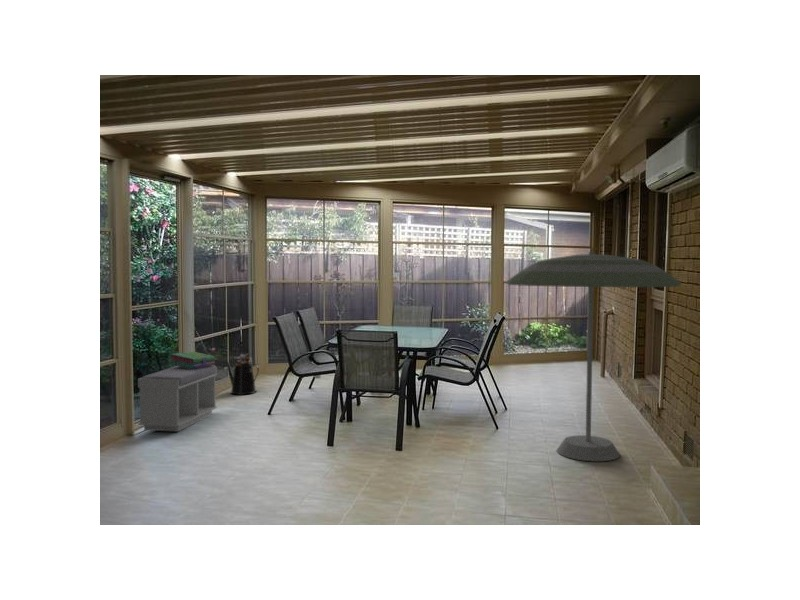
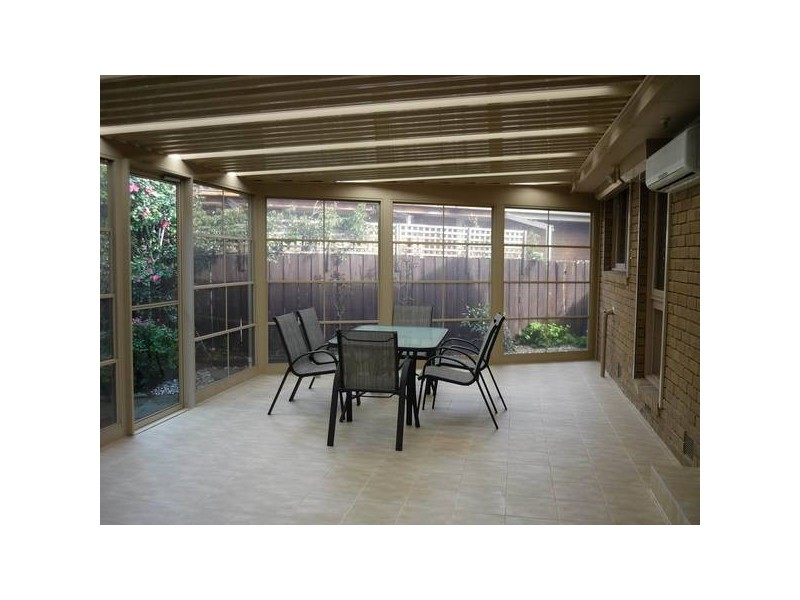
- bench [137,365,218,433]
- umbrella [506,247,682,462]
- watering can [226,352,260,395]
- stack of books [168,351,216,369]
